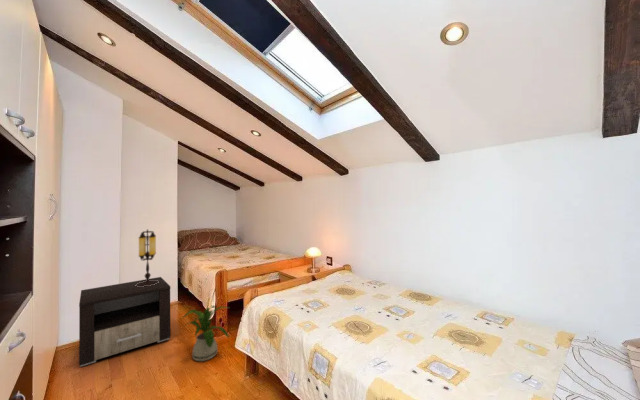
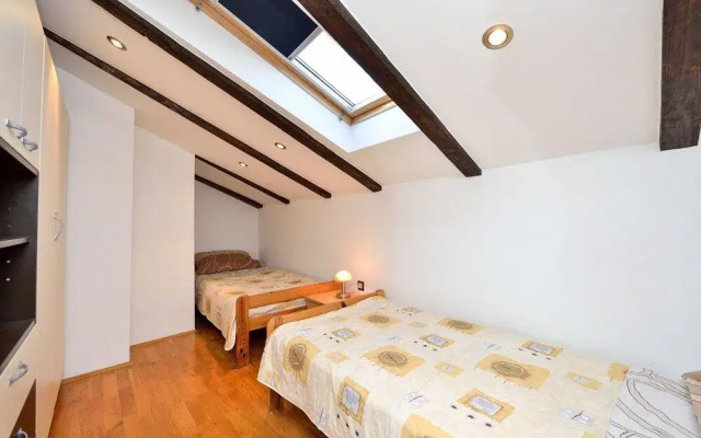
- house plant [180,305,230,362]
- table lamp [135,228,159,287]
- nightstand [78,276,171,368]
